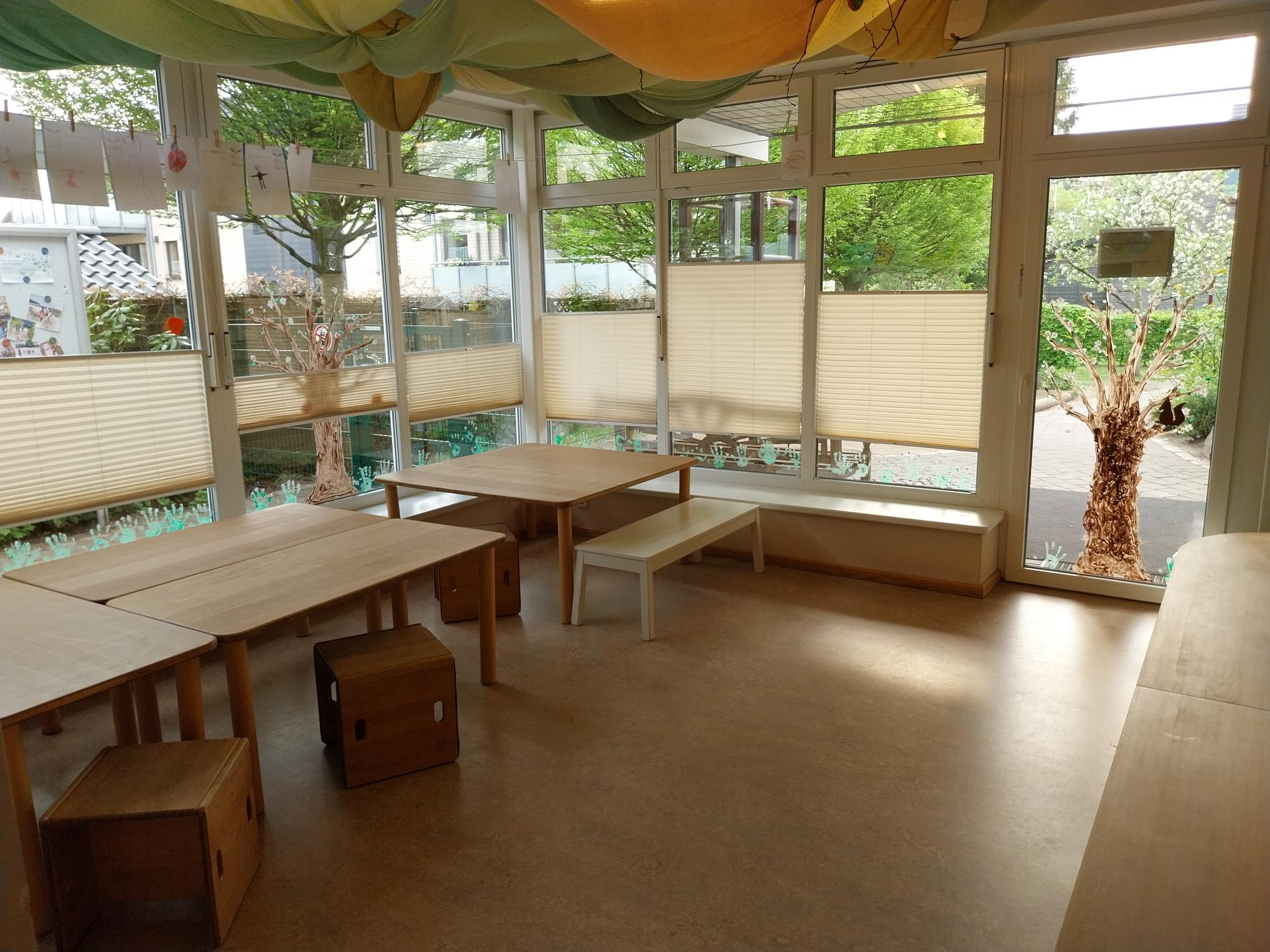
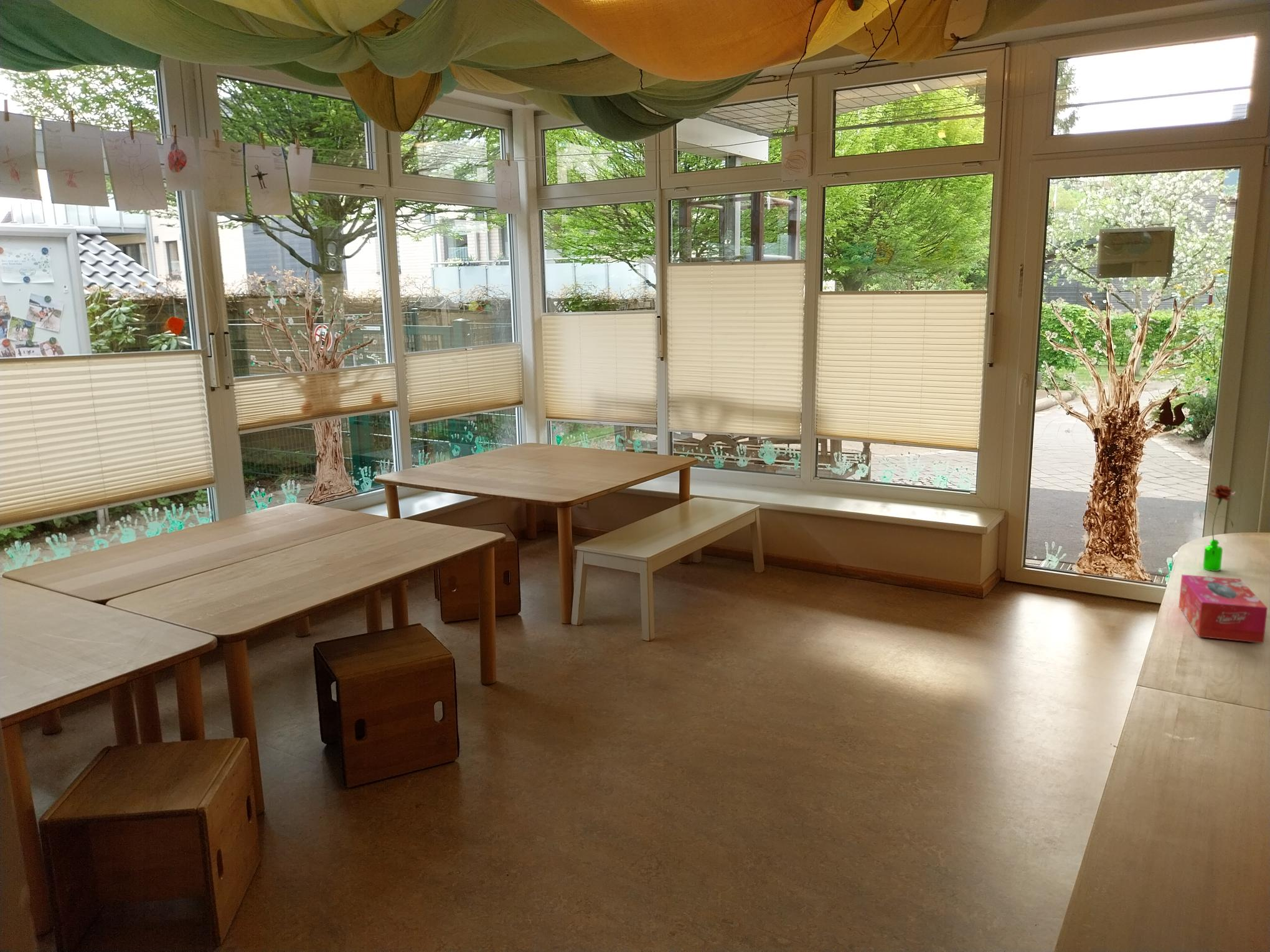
+ flower [1200,484,1237,572]
+ tissue box [1178,574,1268,644]
